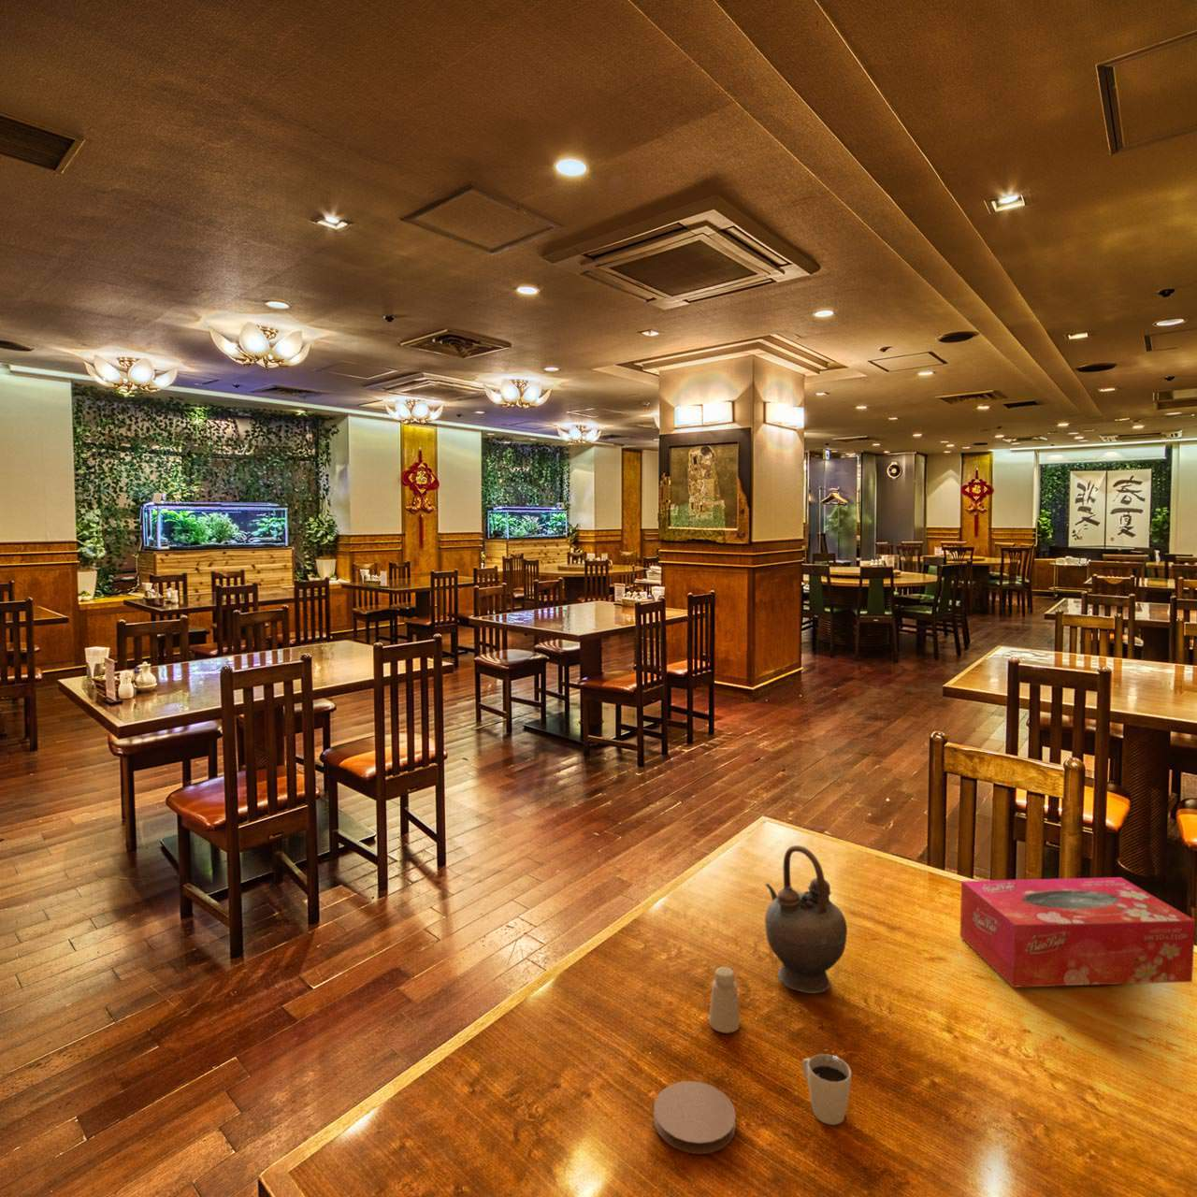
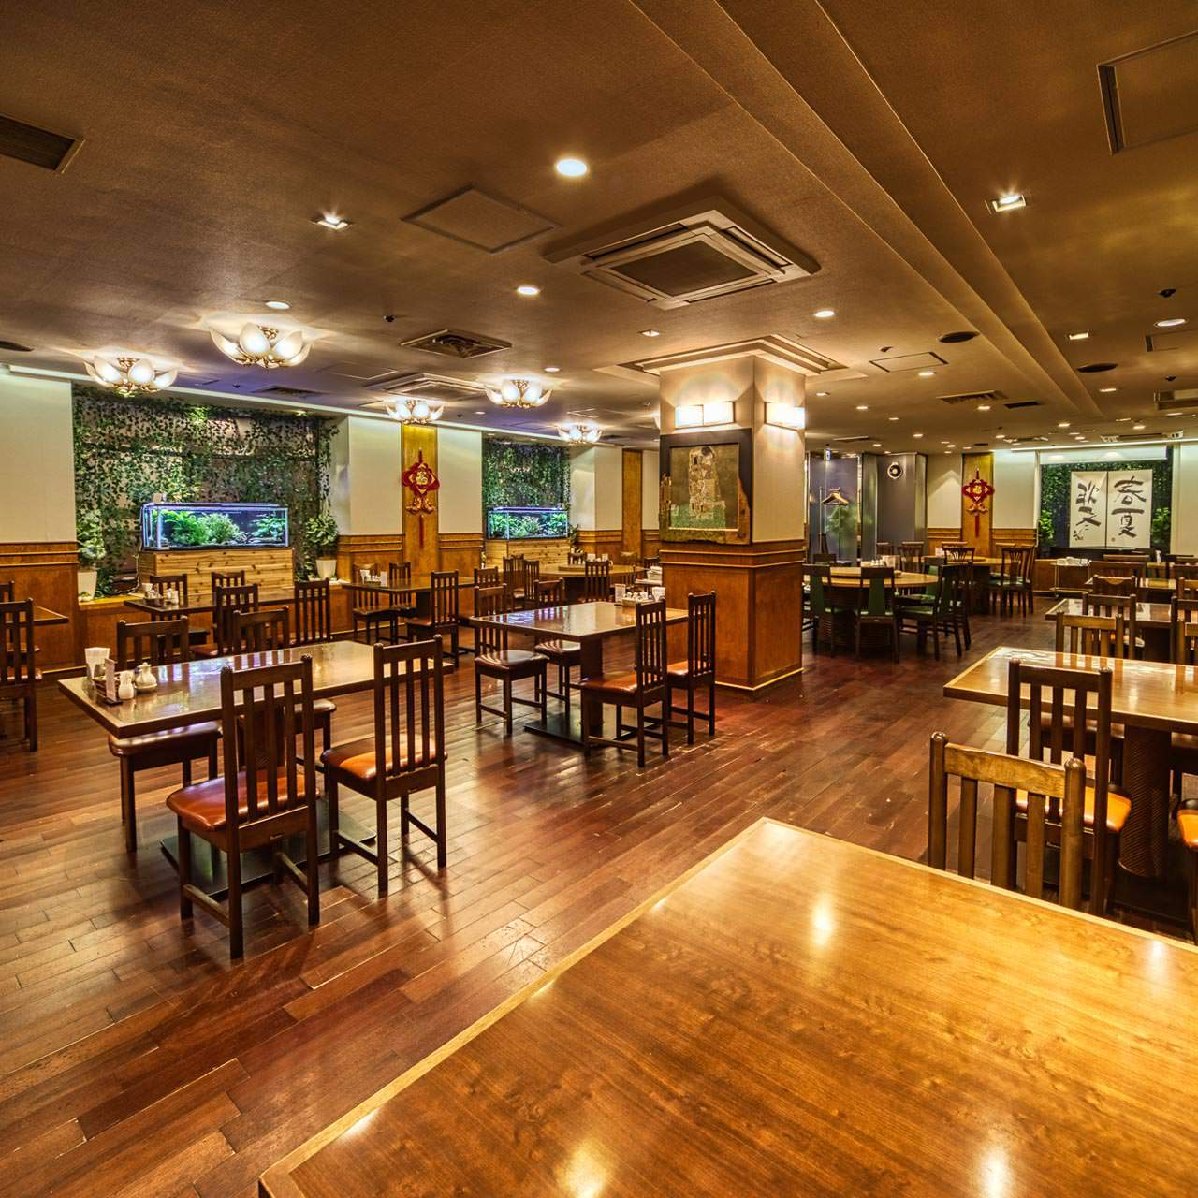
- cup [801,1053,853,1126]
- tissue box [958,876,1196,989]
- coaster [652,1080,737,1155]
- teapot [764,844,848,994]
- saltshaker [708,966,741,1035]
